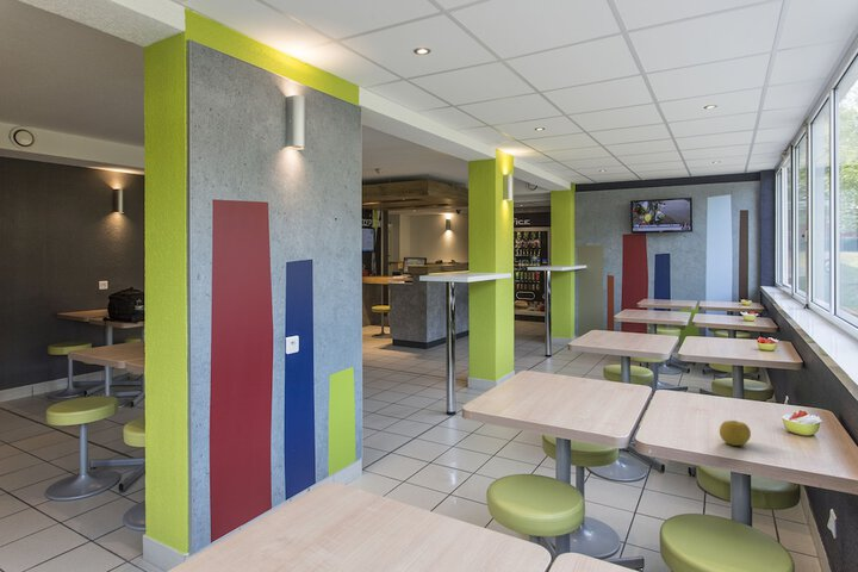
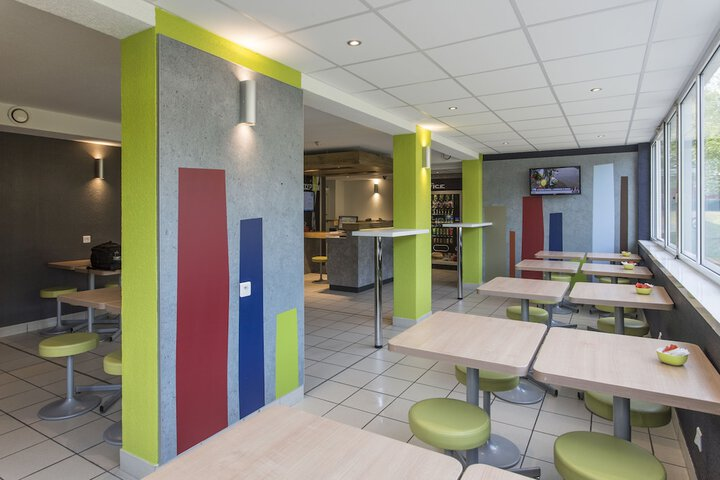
- fruit [719,419,752,447]
